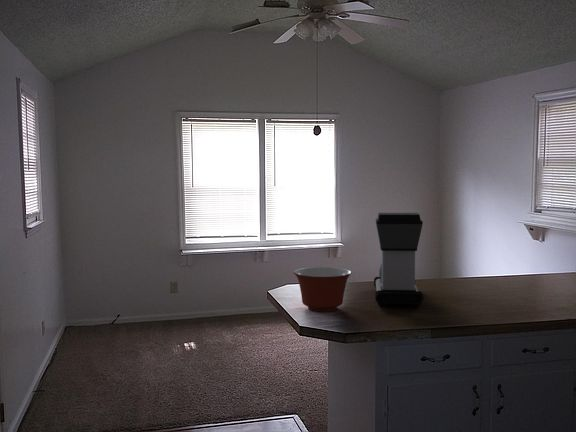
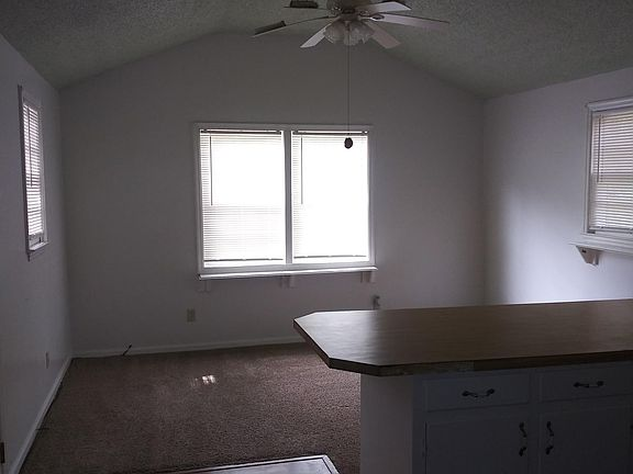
- coffee maker [373,212,424,307]
- mixing bowl [293,266,352,312]
